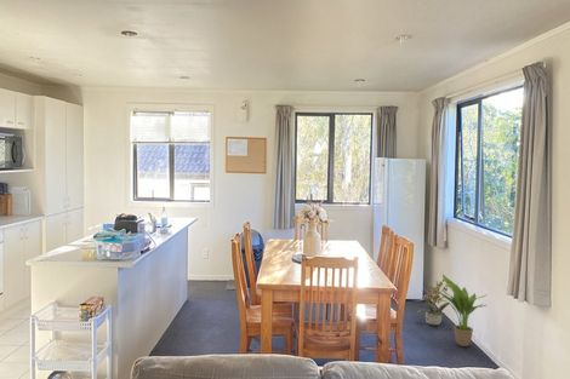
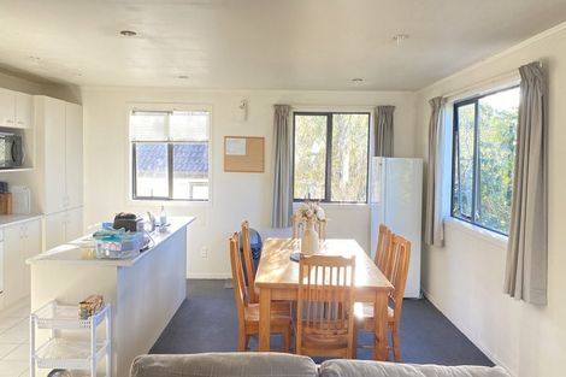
- potted plant [416,276,450,326]
- potted plant [438,274,489,348]
